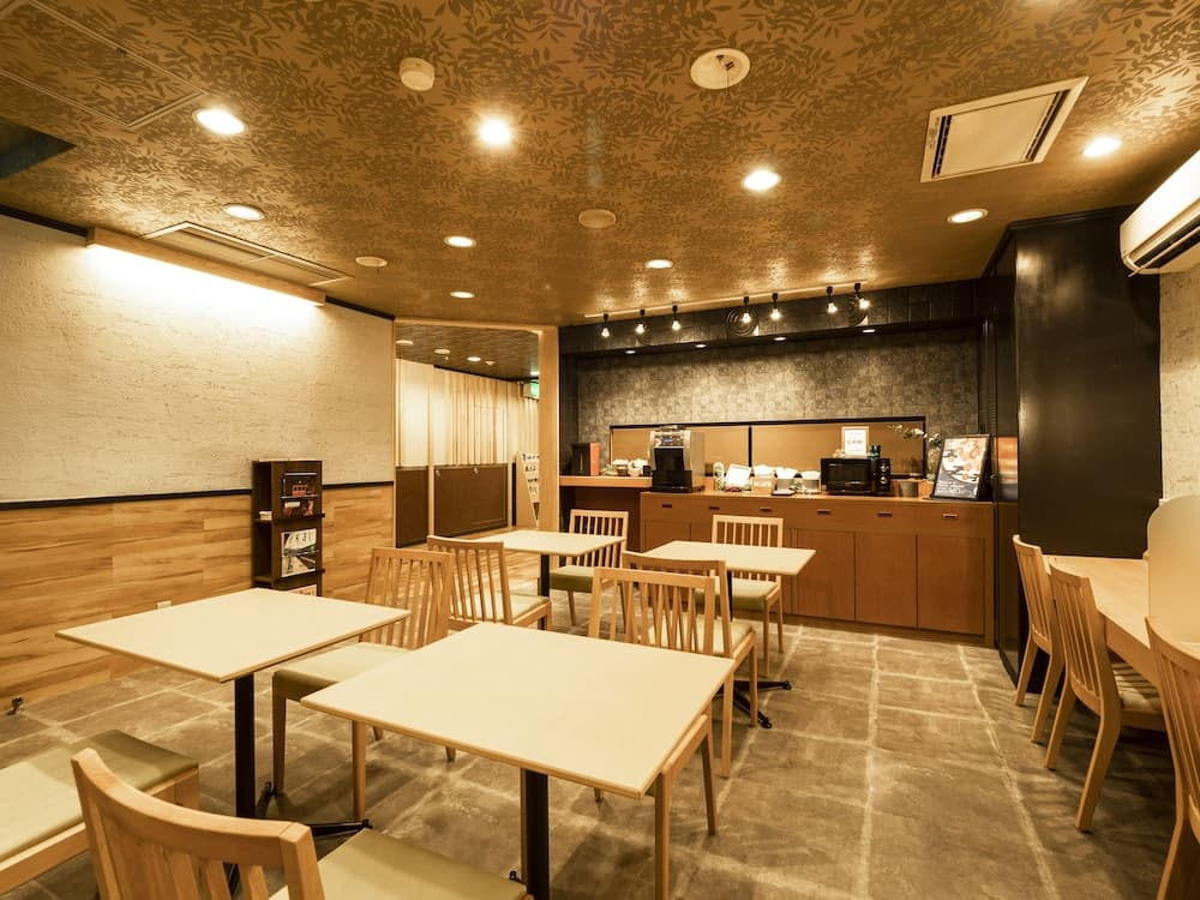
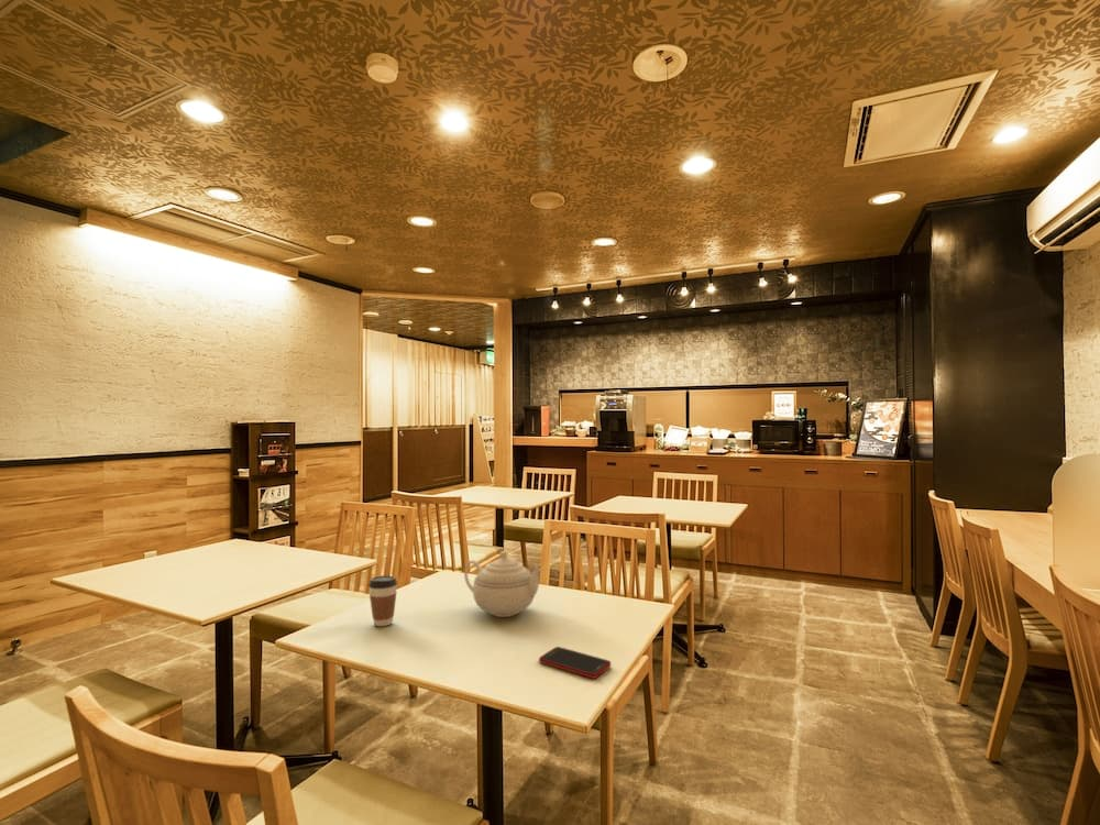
+ coffee cup [367,574,398,627]
+ teapot [463,550,542,618]
+ cell phone [538,646,612,679]
